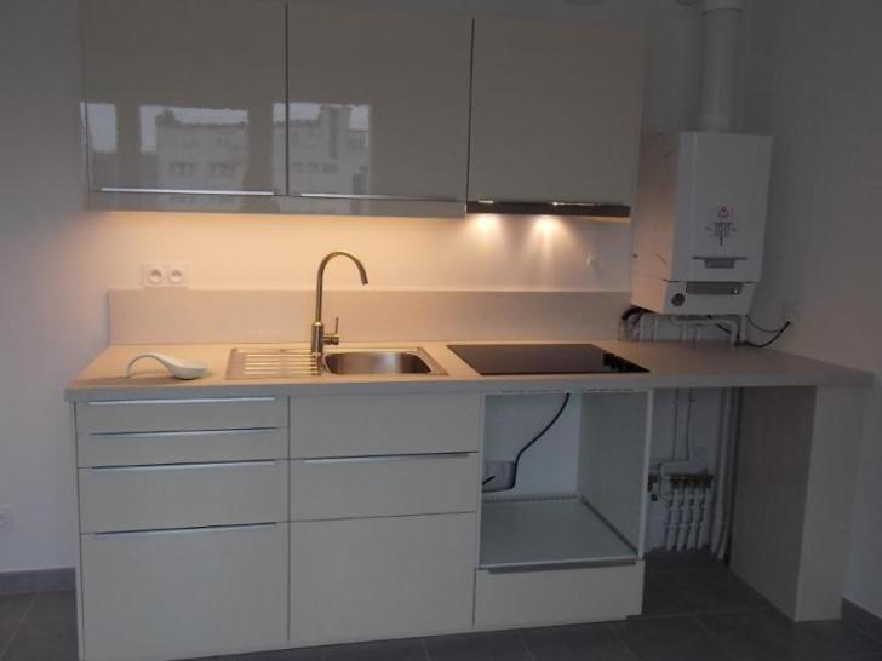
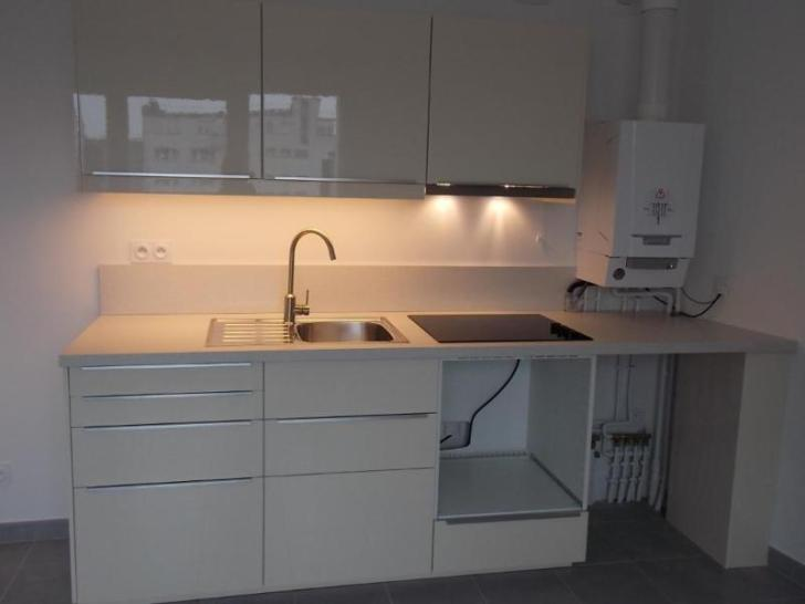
- spoon rest [122,351,211,380]
